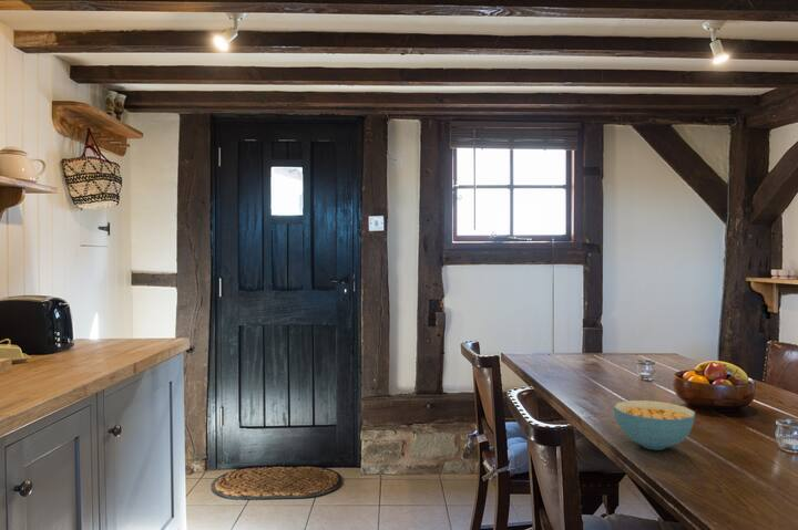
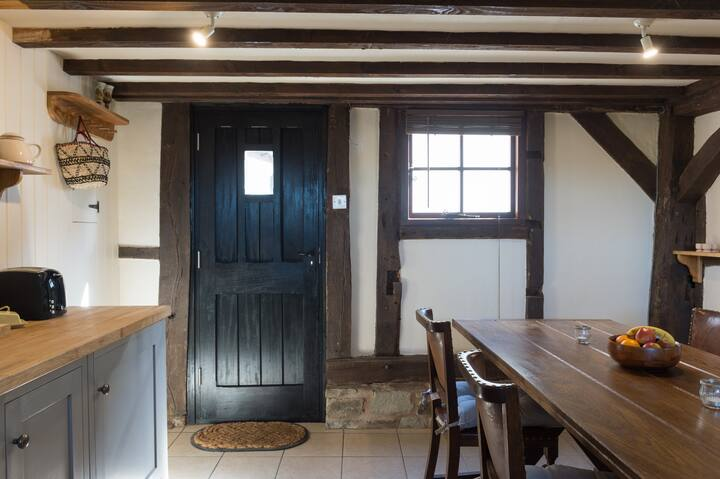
- cereal bowl [613,399,696,450]
